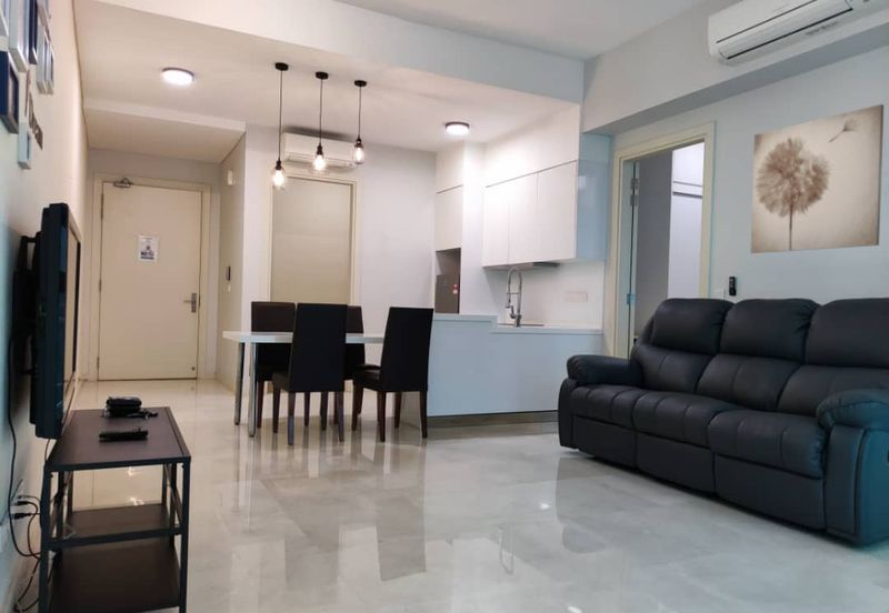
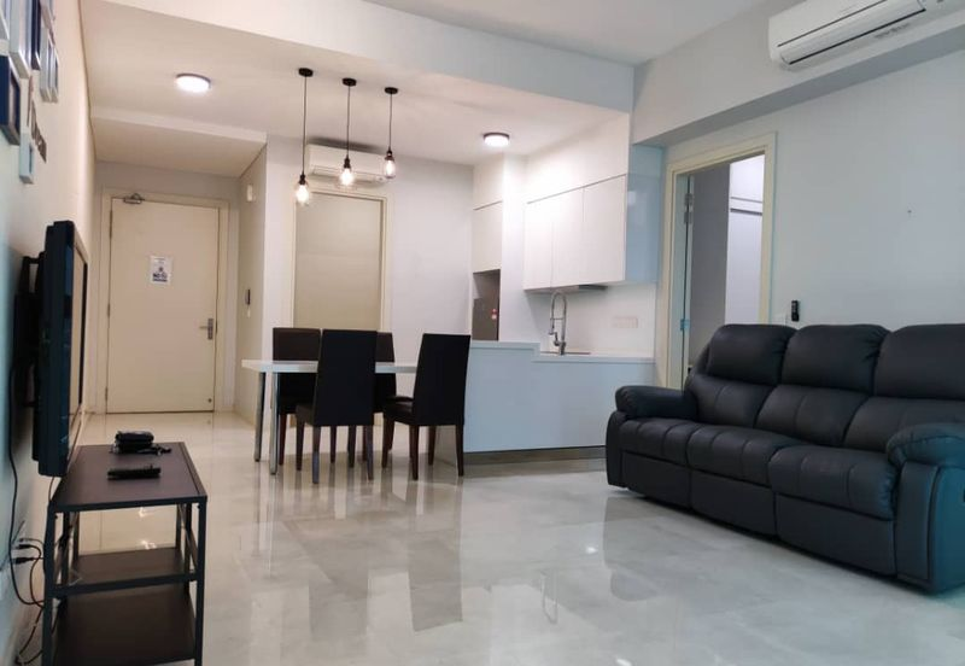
- wall art [749,103,885,254]
